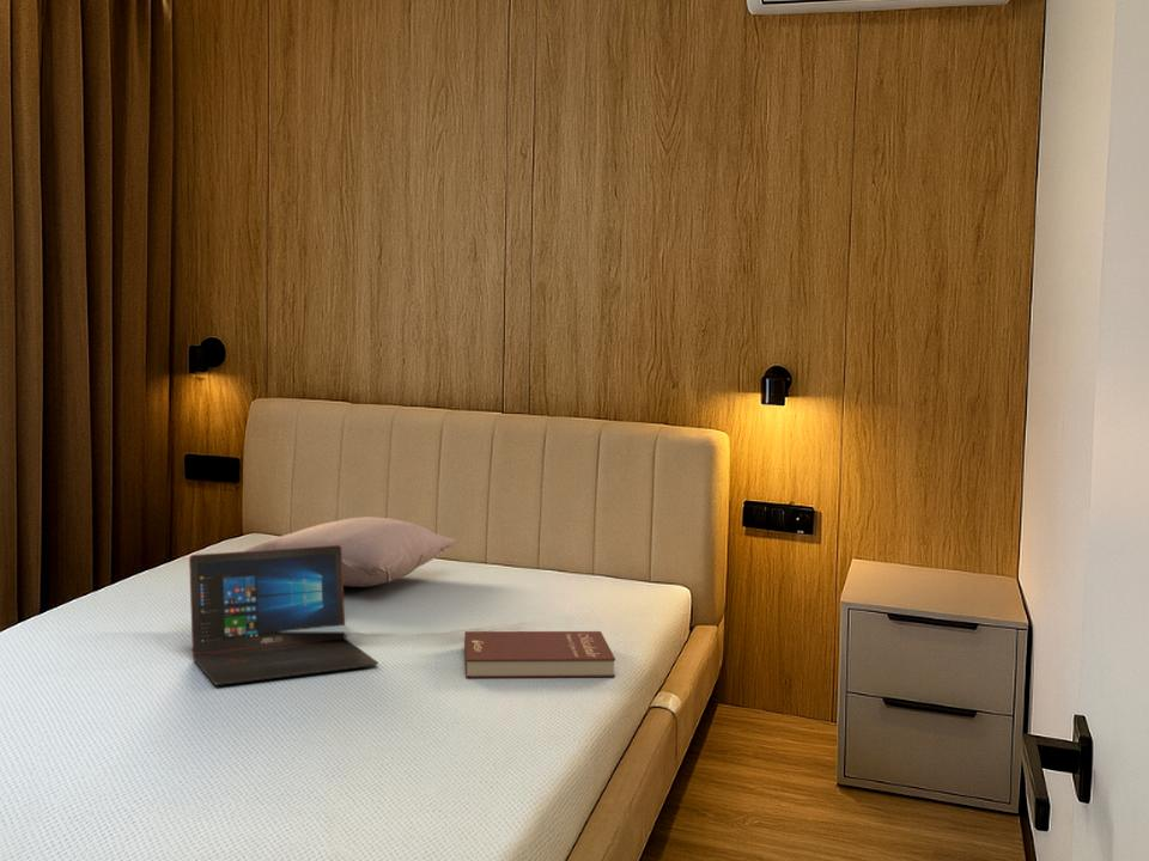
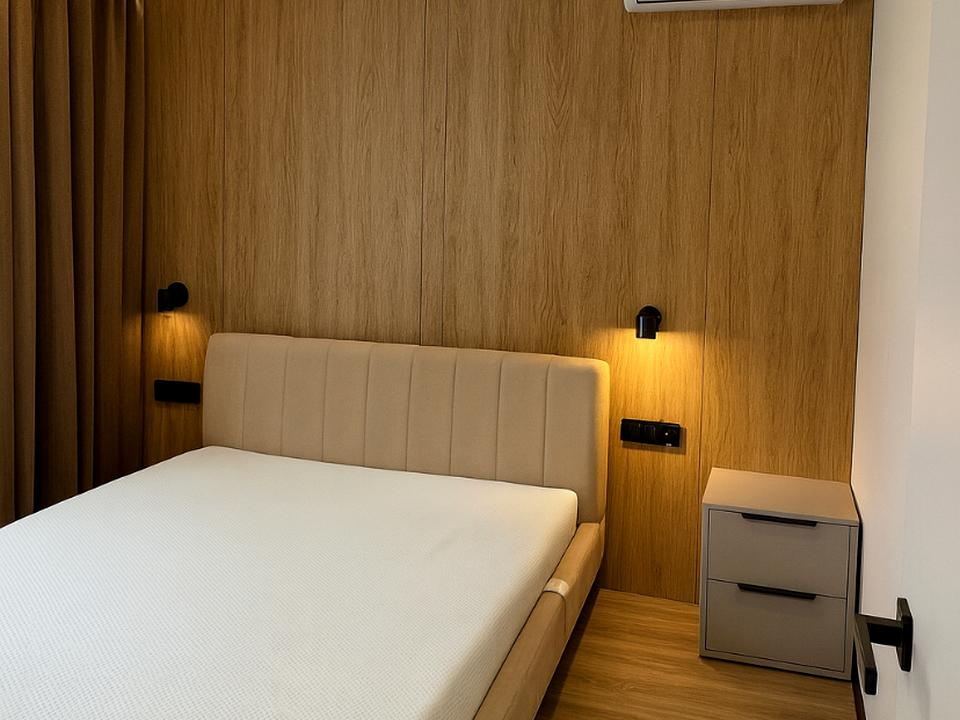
- book [463,630,616,679]
- laptop [188,545,379,686]
- pillow [243,515,456,588]
